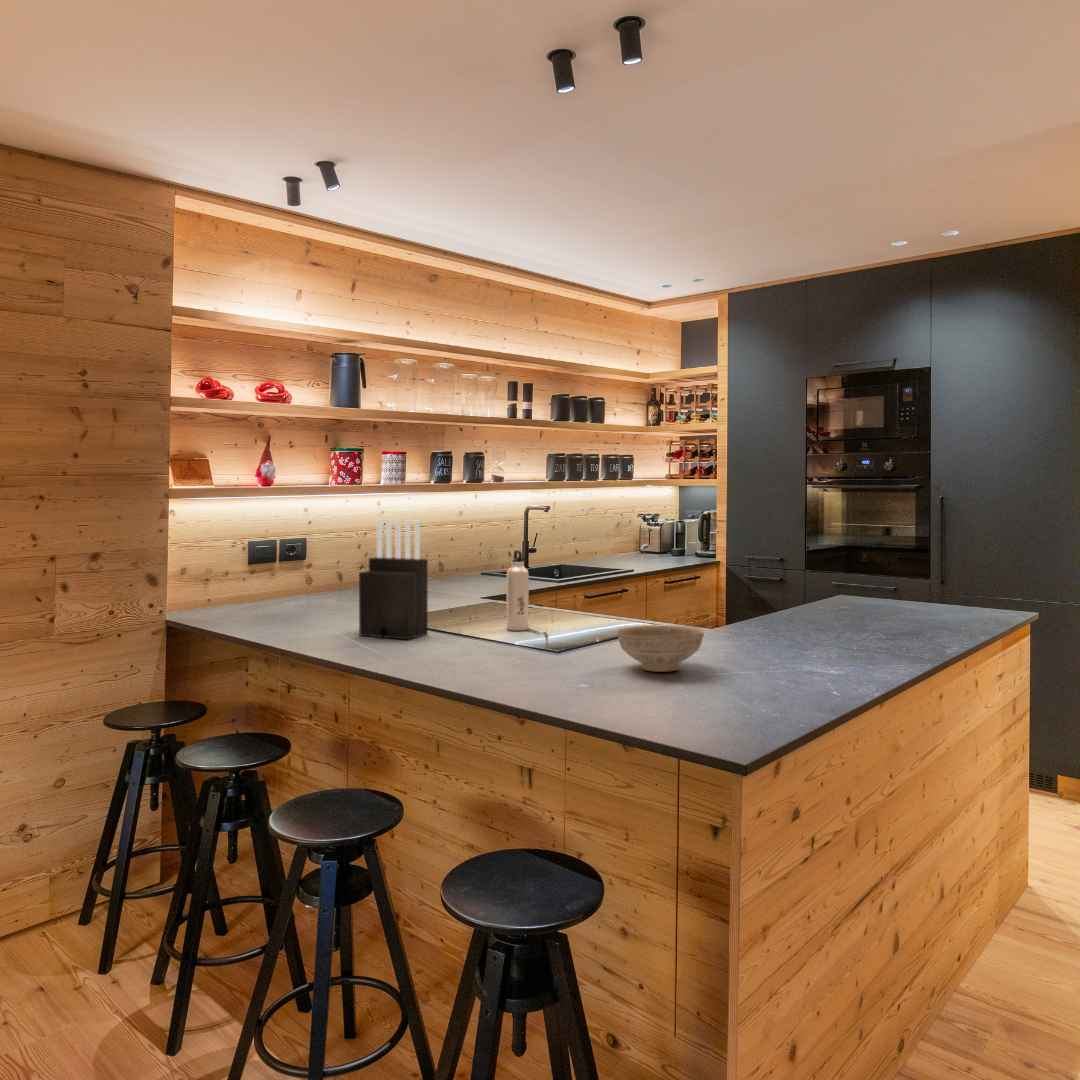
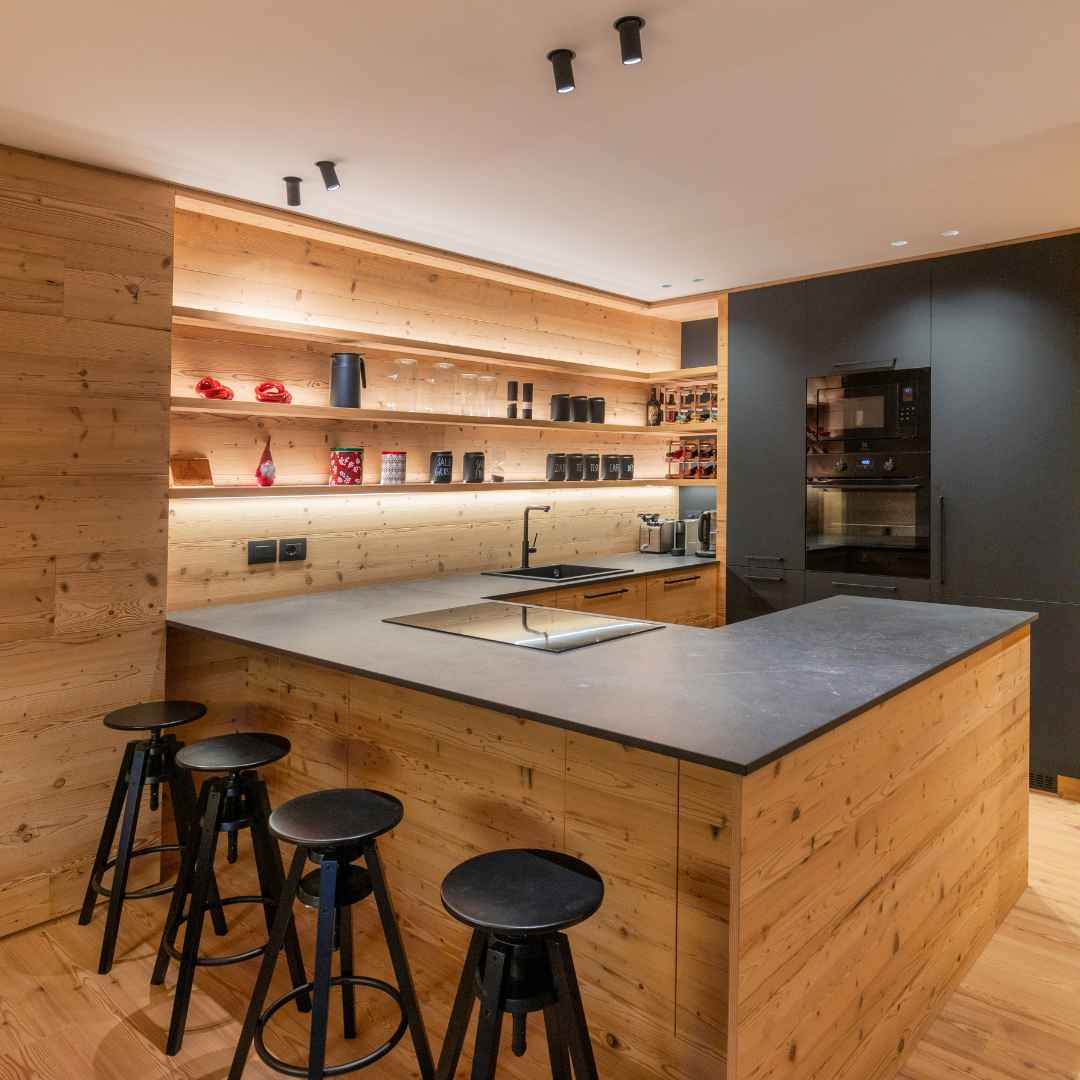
- water bottle [506,549,530,632]
- knife block [358,519,429,641]
- decorative bowl [615,625,706,673]
